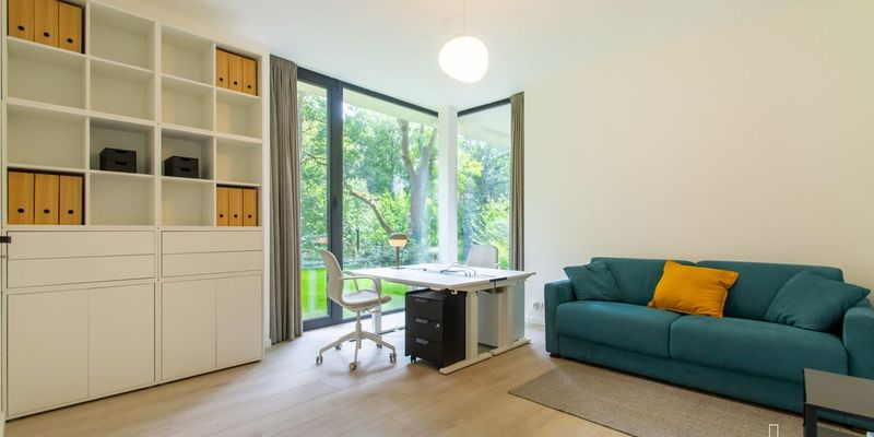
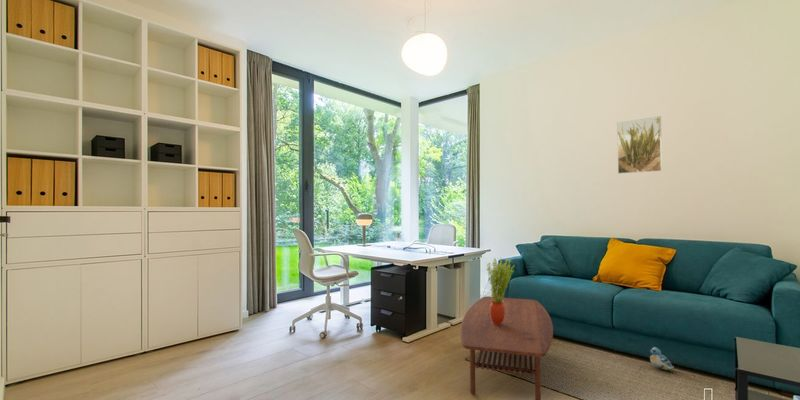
+ coffee table [460,296,554,400]
+ potted plant [485,257,516,325]
+ plush toy [649,346,675,373]
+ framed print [616,115,663,175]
